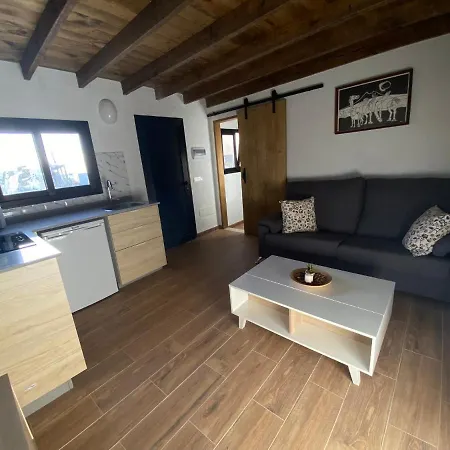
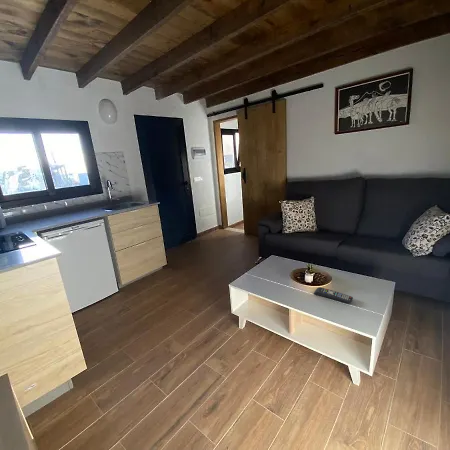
+ remote control [313,286,354,304]
